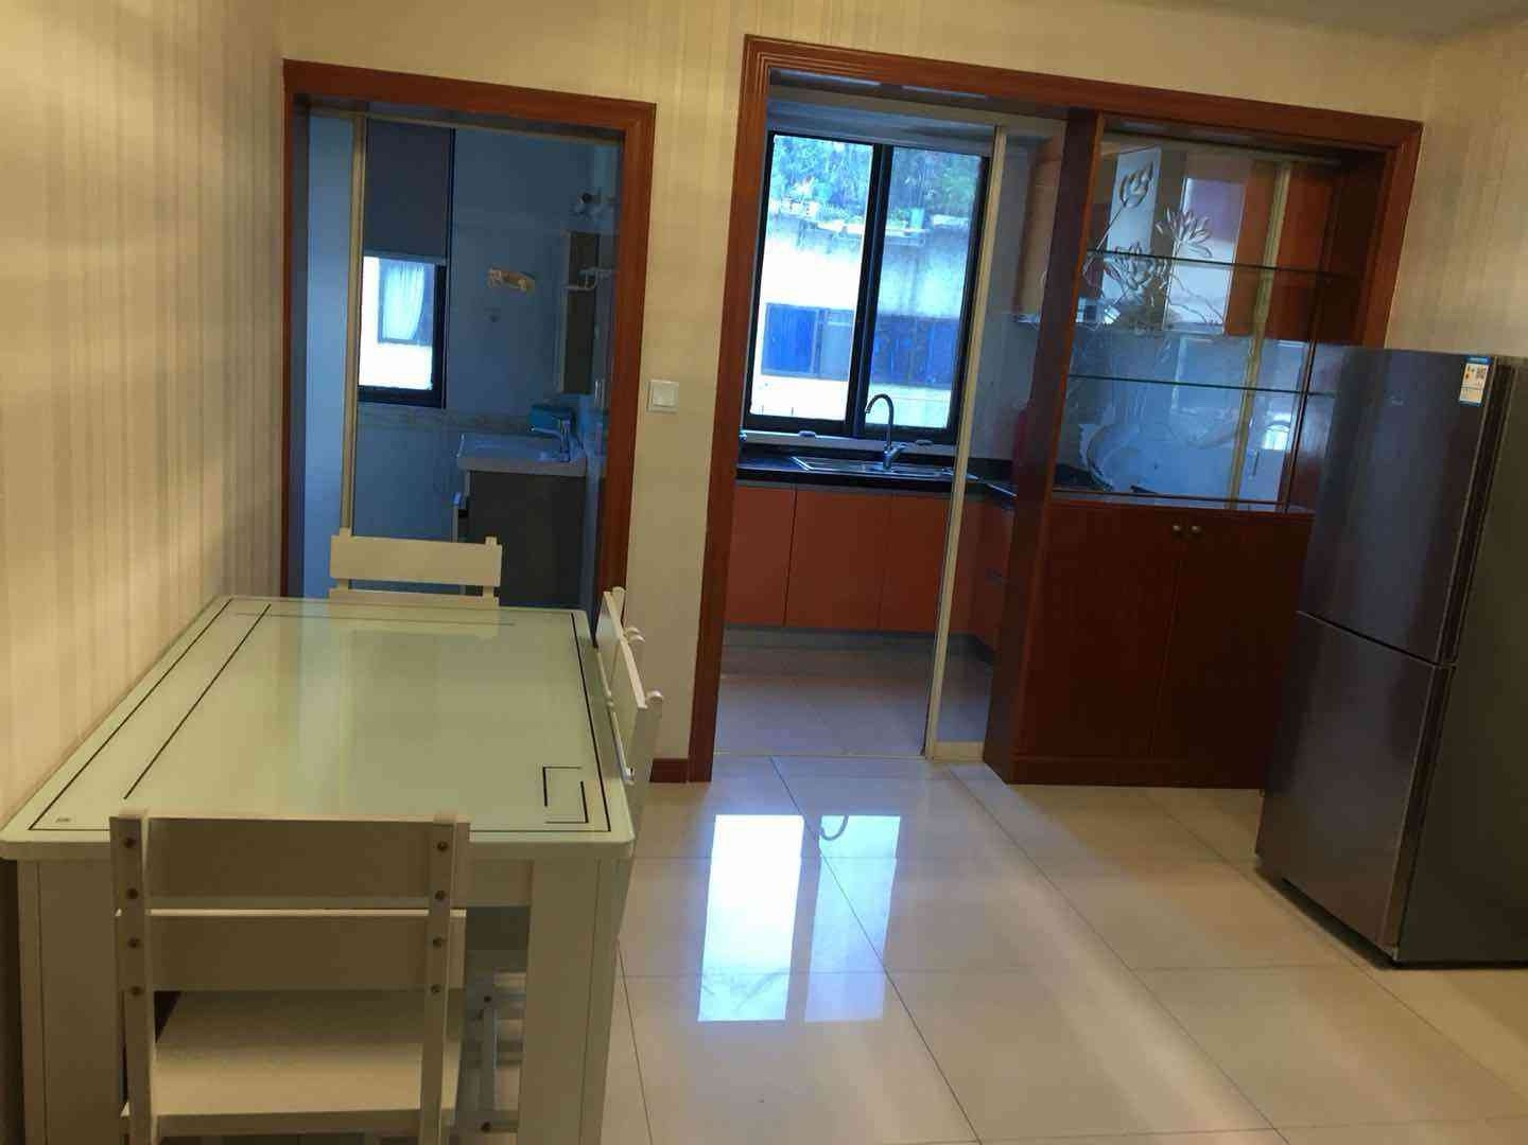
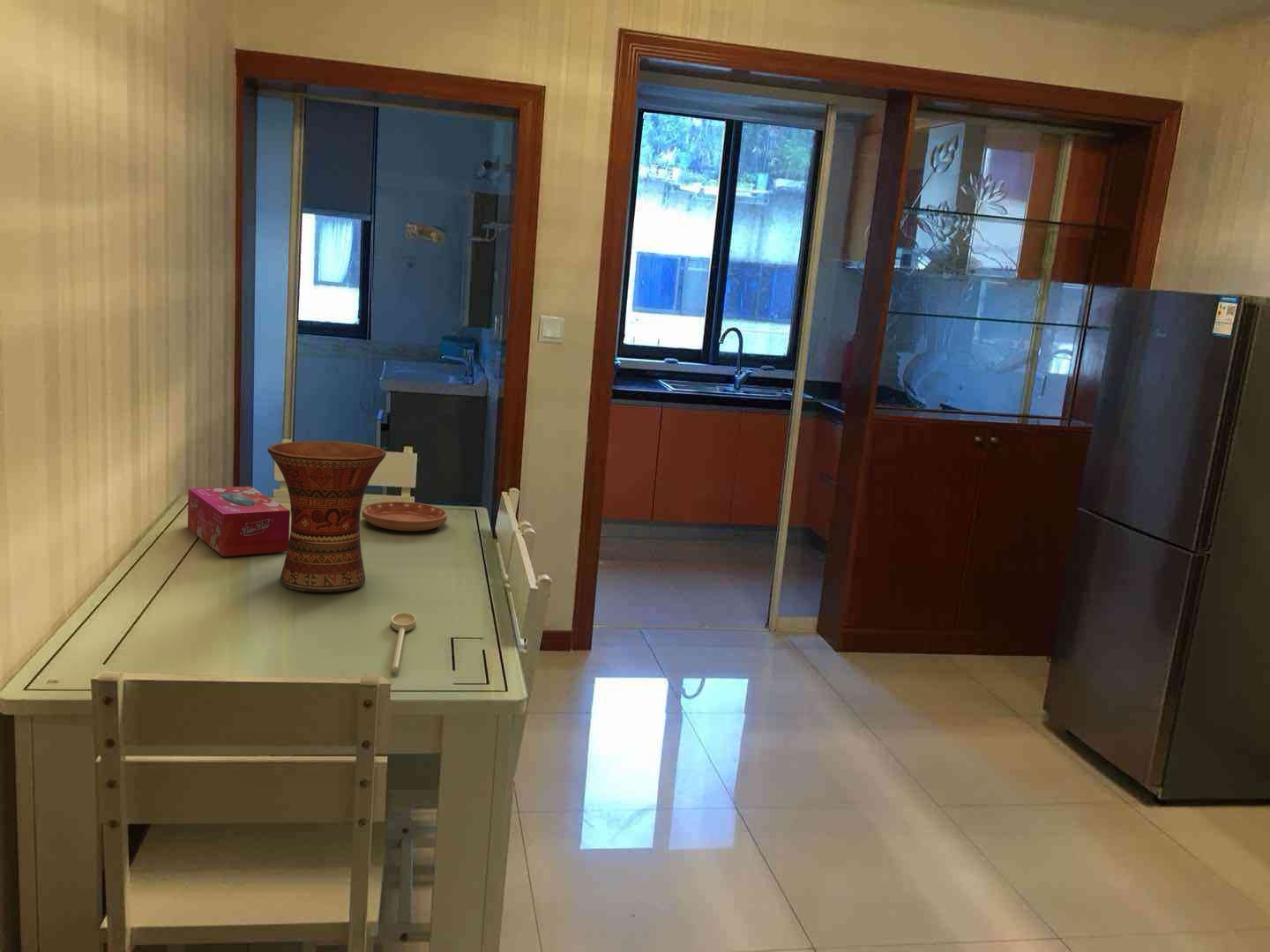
+ vase [266,440,387,592]
+ saucer [361,501,448,532]
+ tissue box [187,486,291,557]
+ spoon [390,612,417,673]
